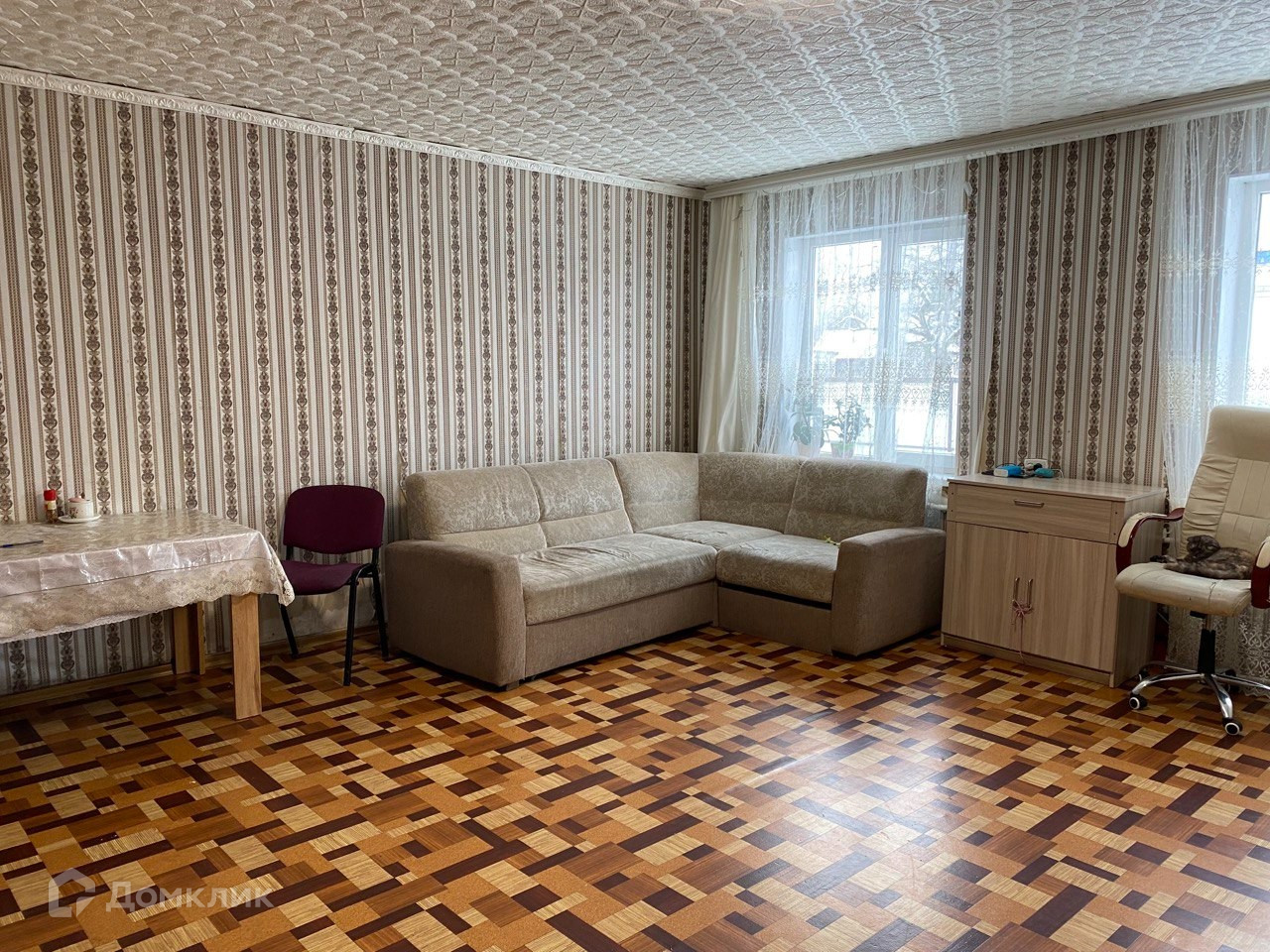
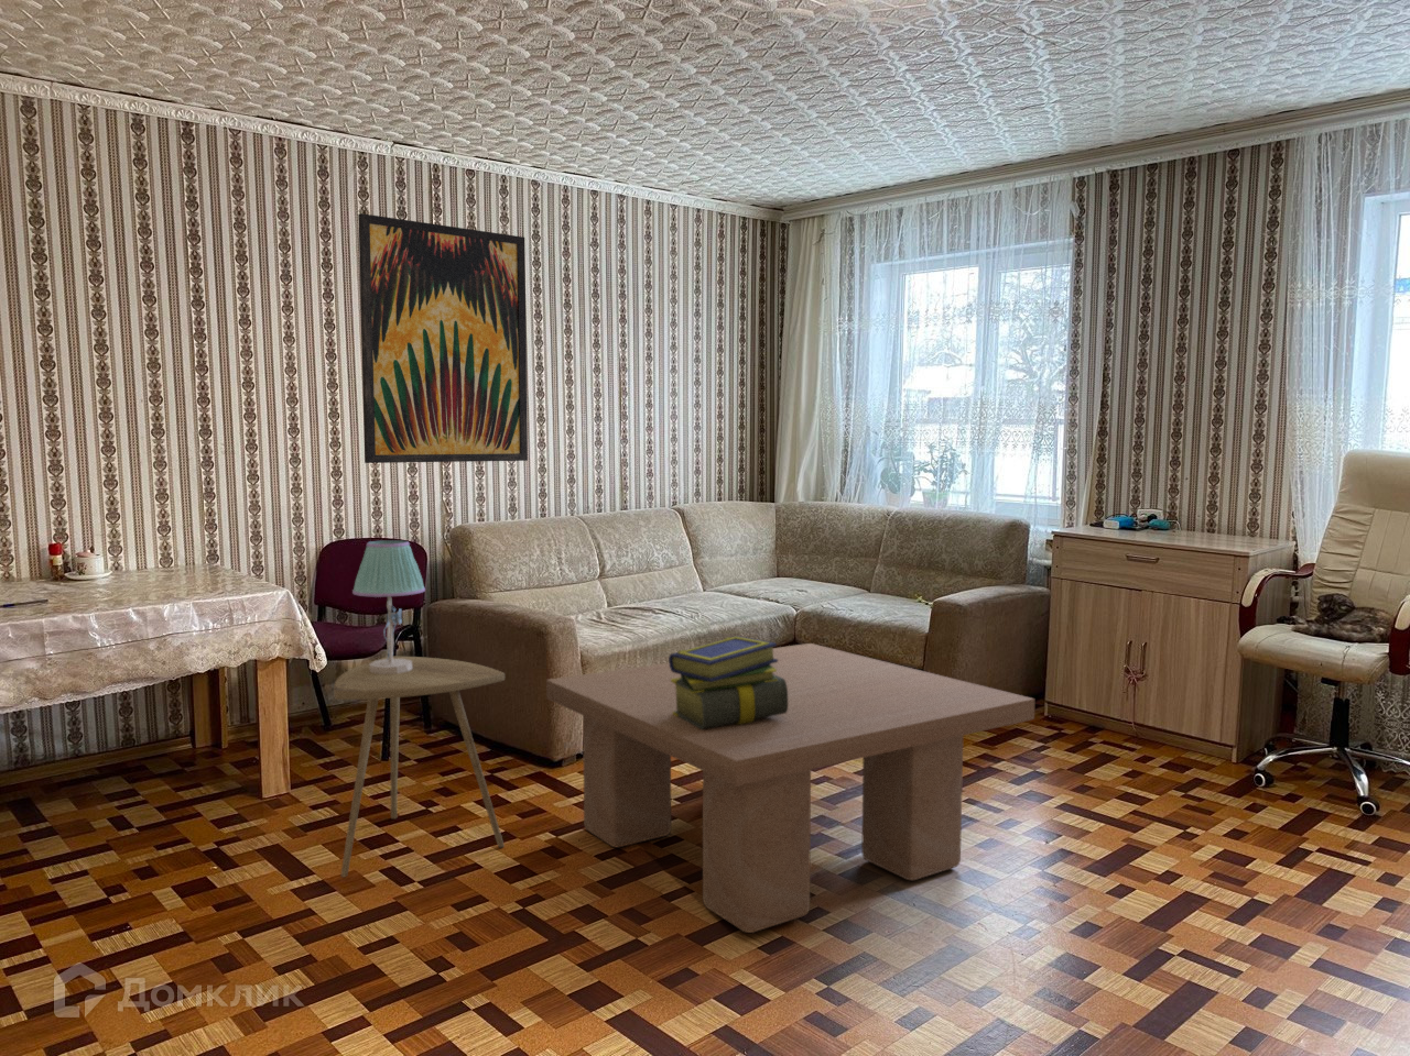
+ stack of books [667,634,787,729]
+ coffee table [545,642,1036,934]
+ table lamp [352,539,426,674]
+ wall art [356,212,528,464]
+ side table [333,656,505,879]
